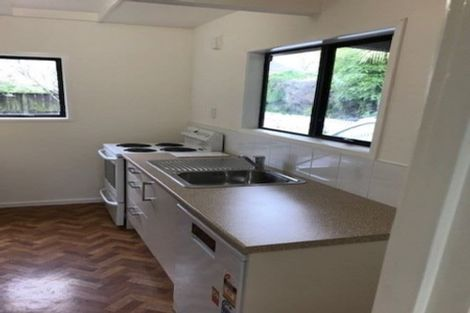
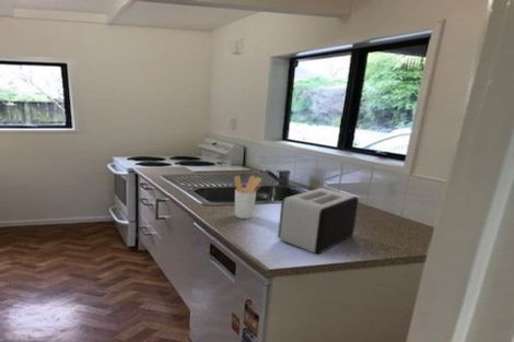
+ utensil holder [233,174,262,220]
+ toaster [277,187,360,255]
